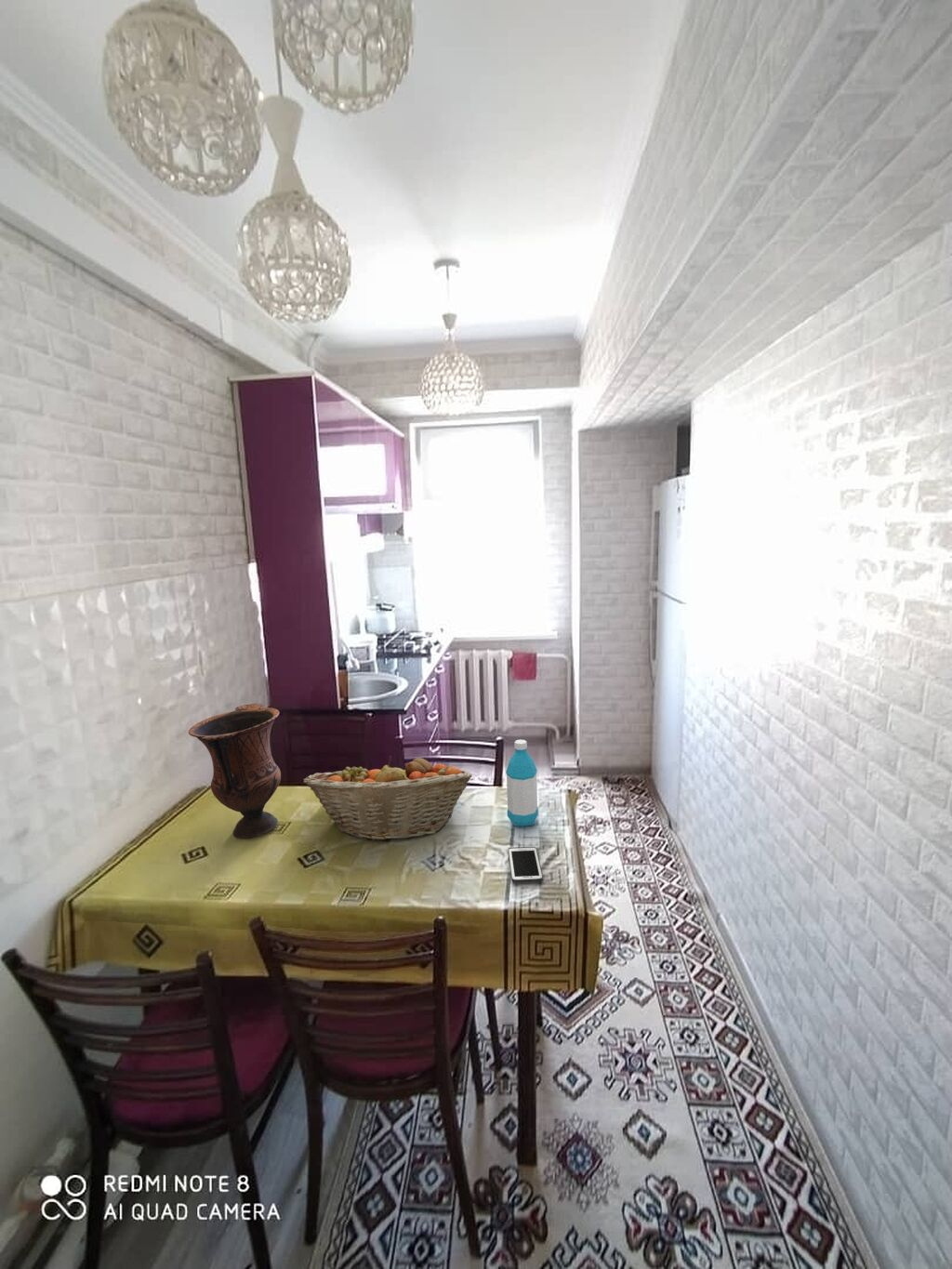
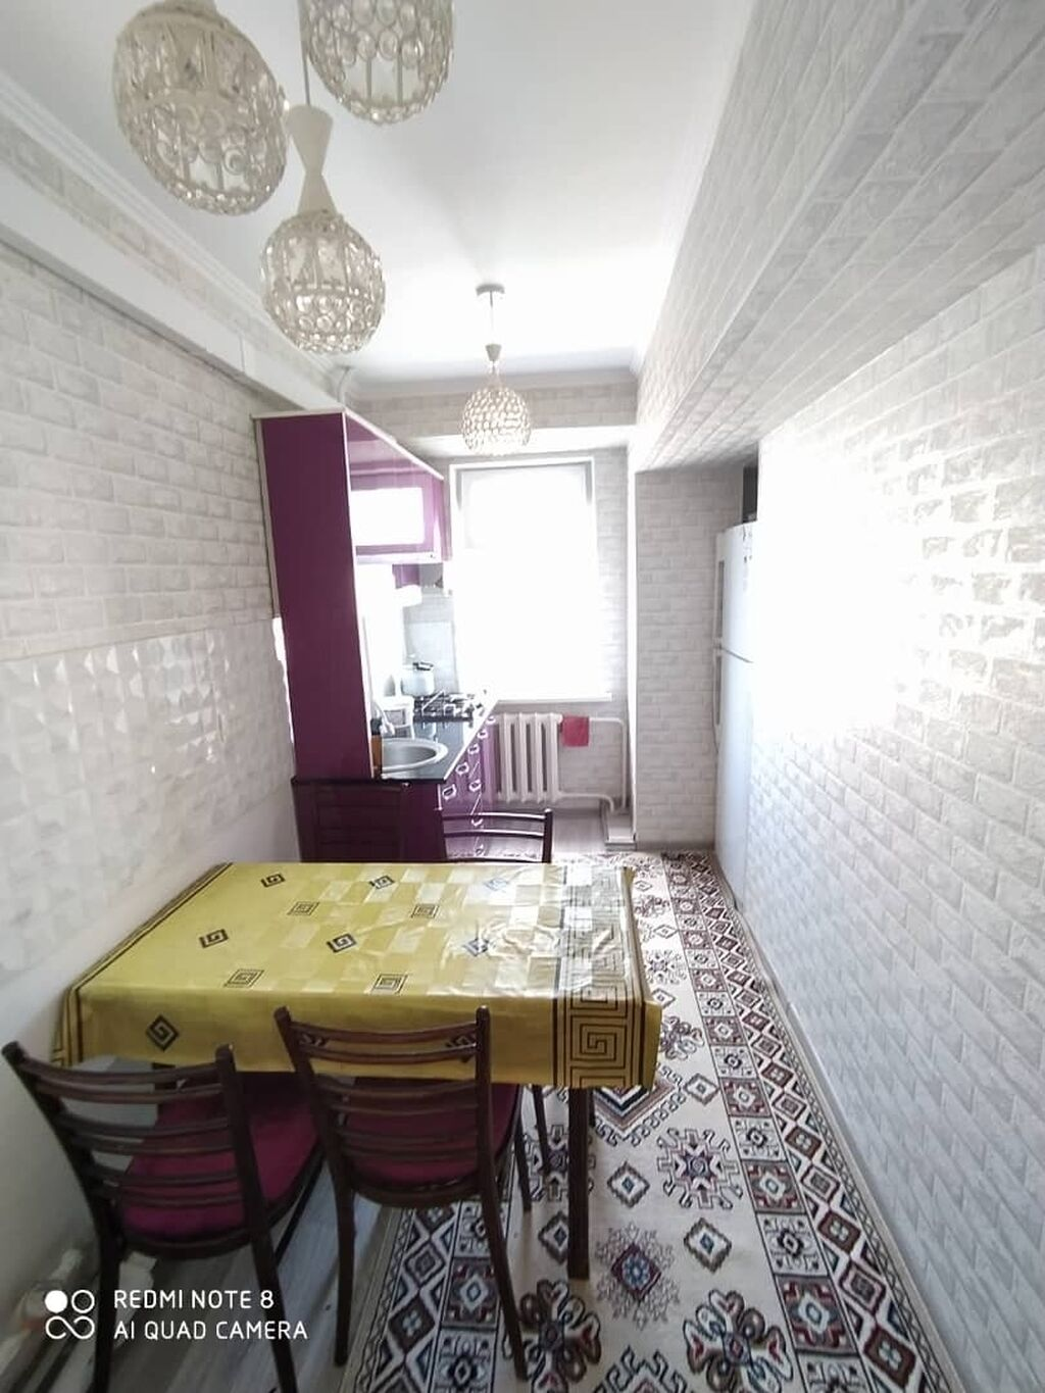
- fruit basket [302,755,473,842]
- vase [188,703,282,839]
- water bottle [505,739,539,826]
- cell phone [508,846,544,884]
